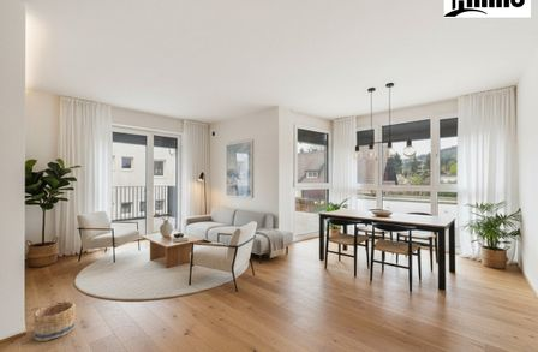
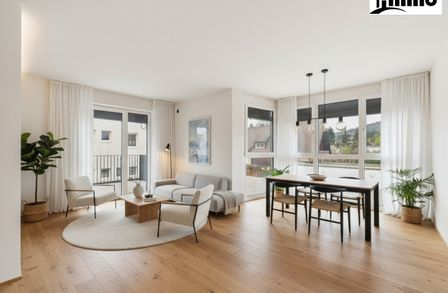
- basket [32,300,77,342]
